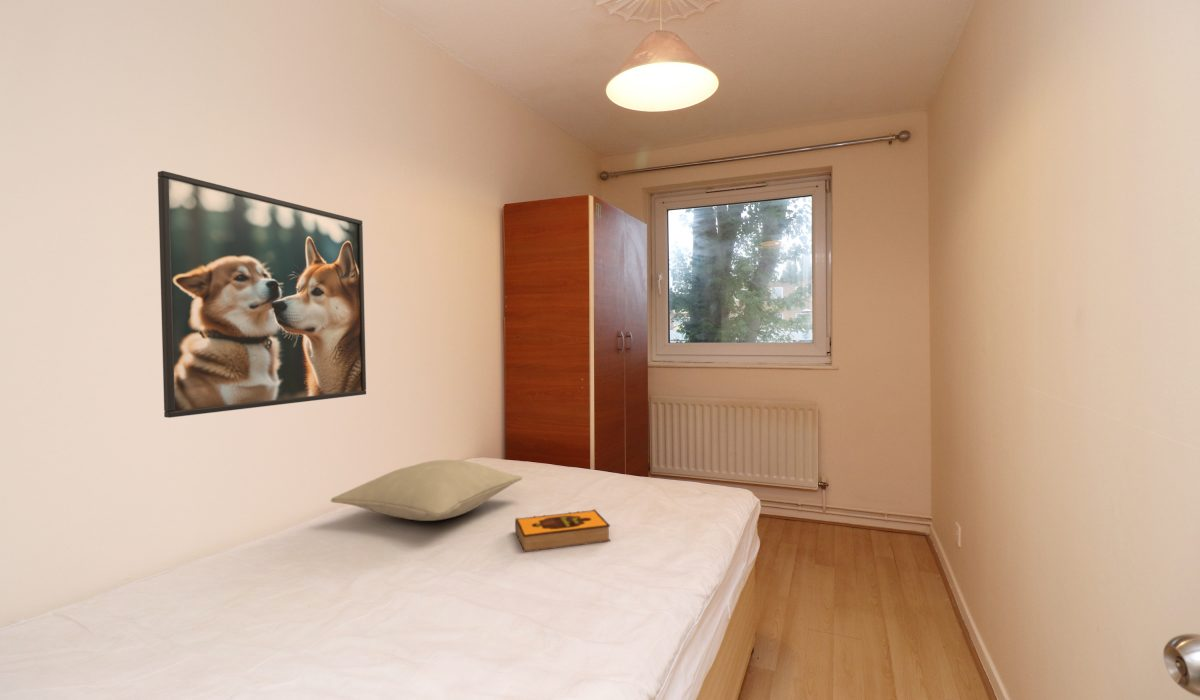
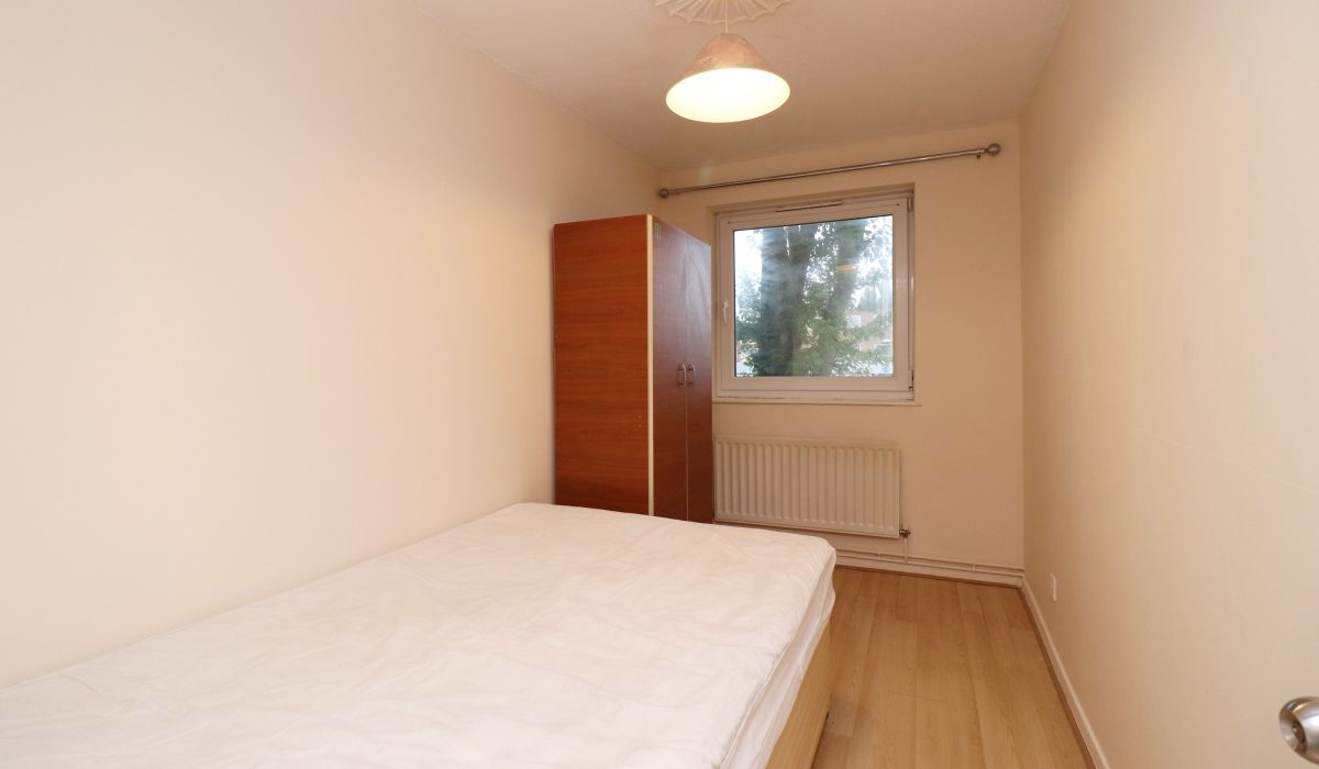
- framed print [157,170,367,419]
- hardback book [514,508,612,553]
- pillow [329,459,524,522]
